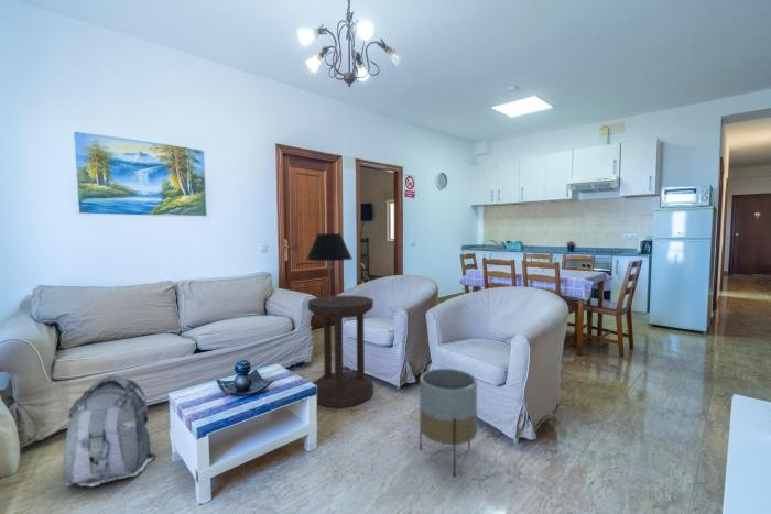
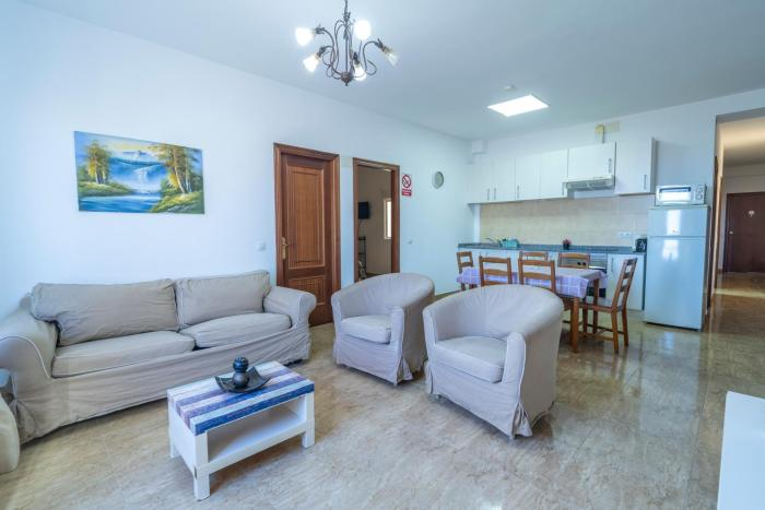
- planter [419,368,478,478]
- side table [307,295,374,408]
- backpack [62,374,159,489]
- table lamp [305,232,354,302]
